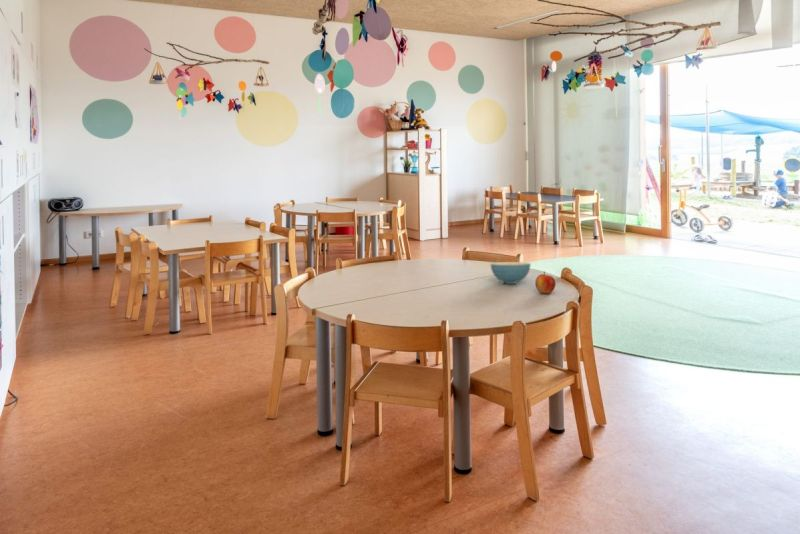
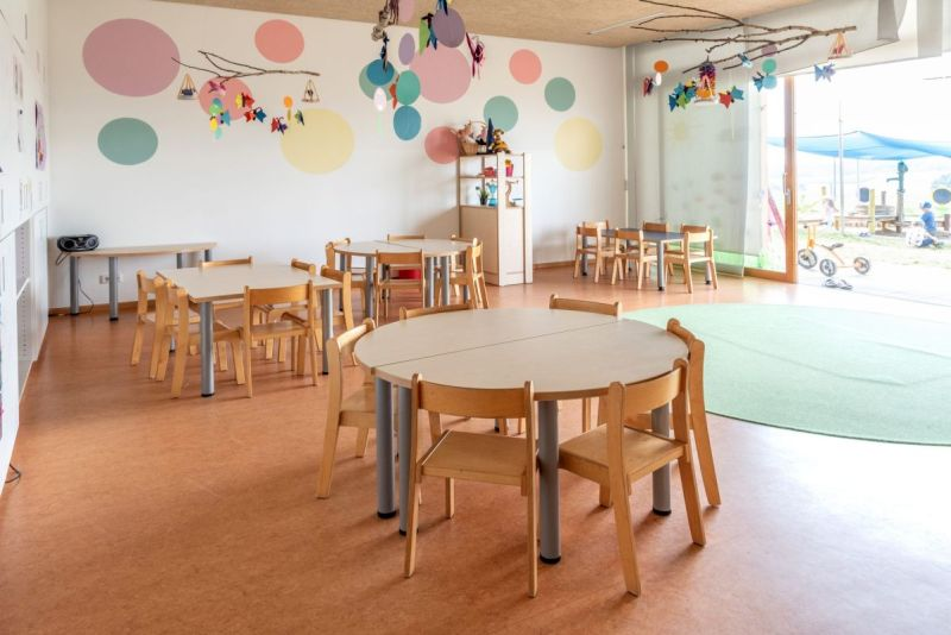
- cereal bowl [490,261,532,285]
- apple [534,270,557,294]
